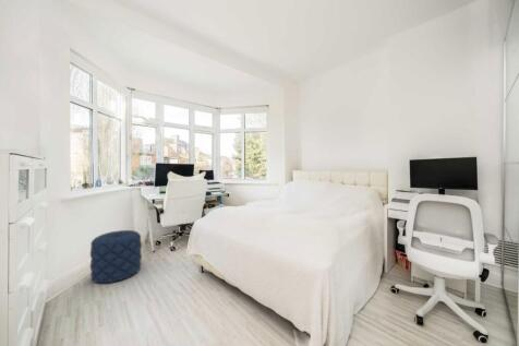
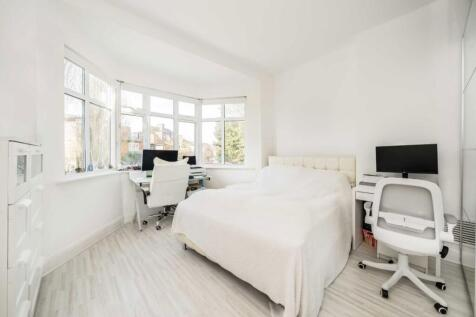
- pouf [89,229,143,284]
